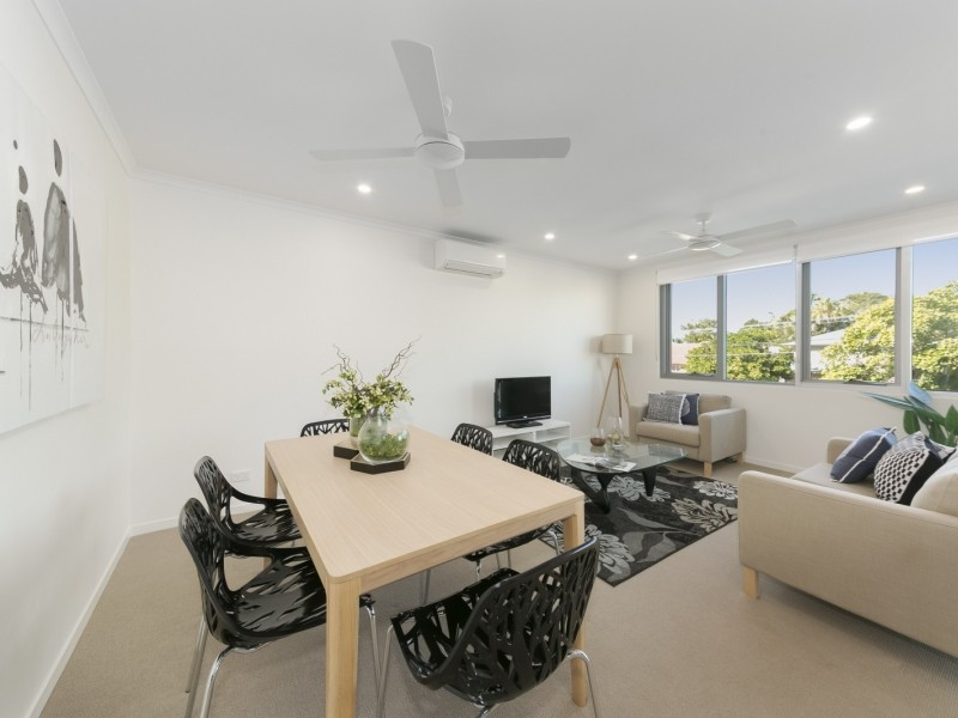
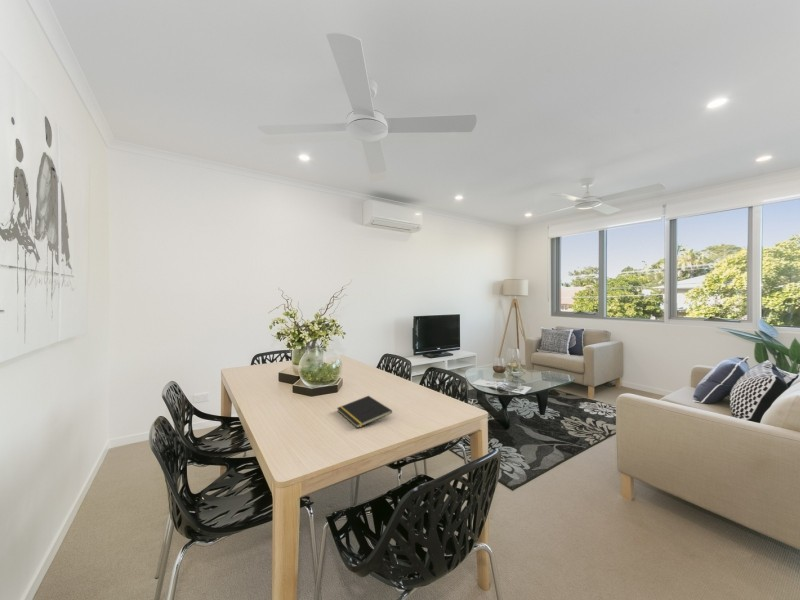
+ notepad [336,395,393,429]
